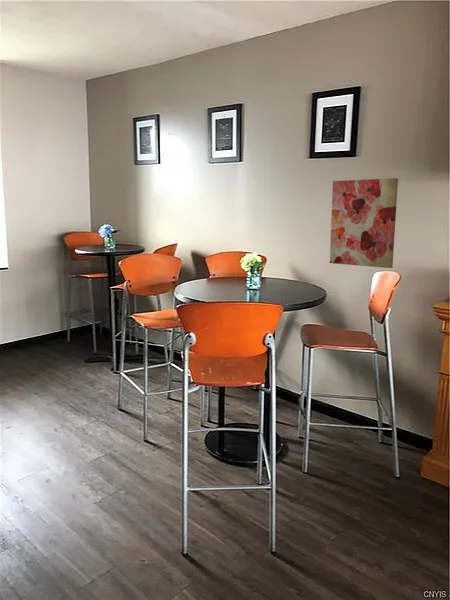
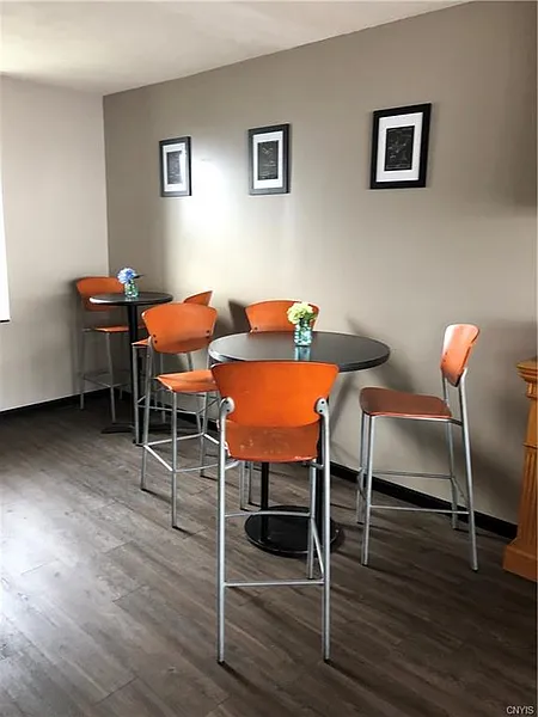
- wall art [329,177,399,269]
